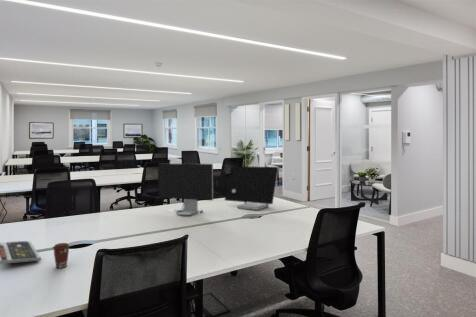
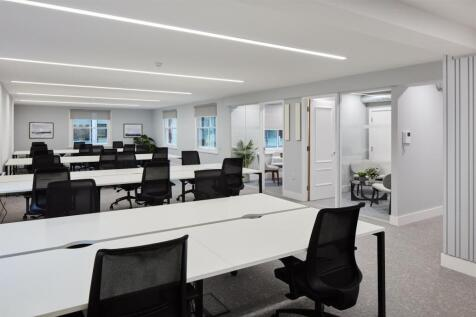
- coffee cup [52,242,71,269]
- computer keyboard [0,240,42,265]
- computer monitor [224,165,279,211]
- computer monitor [157,162,214,216]
